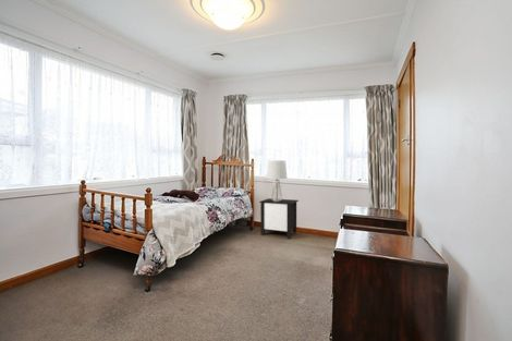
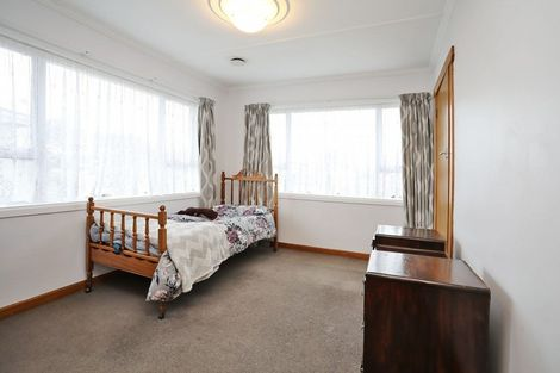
- nightstand [258,197,300,239]
- lamp [266,159,288,203]
